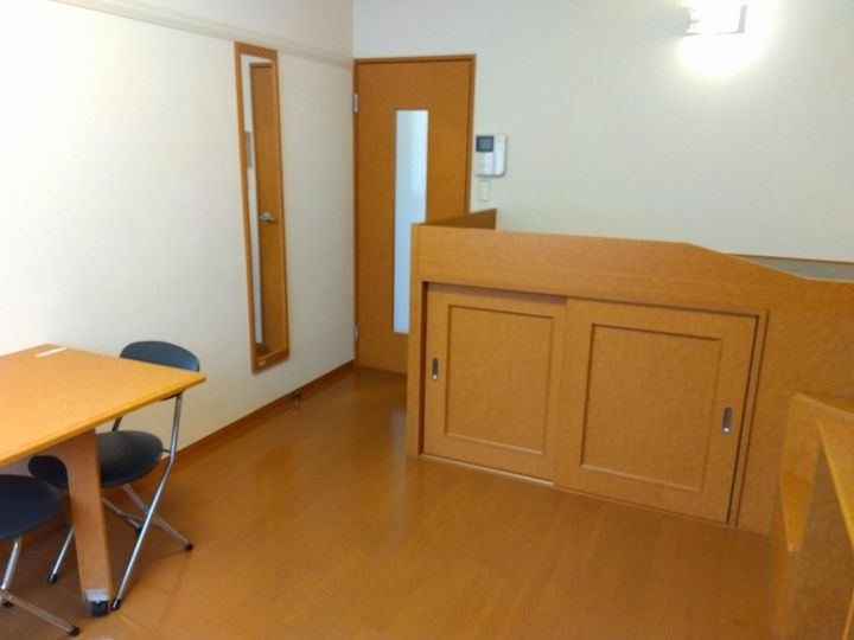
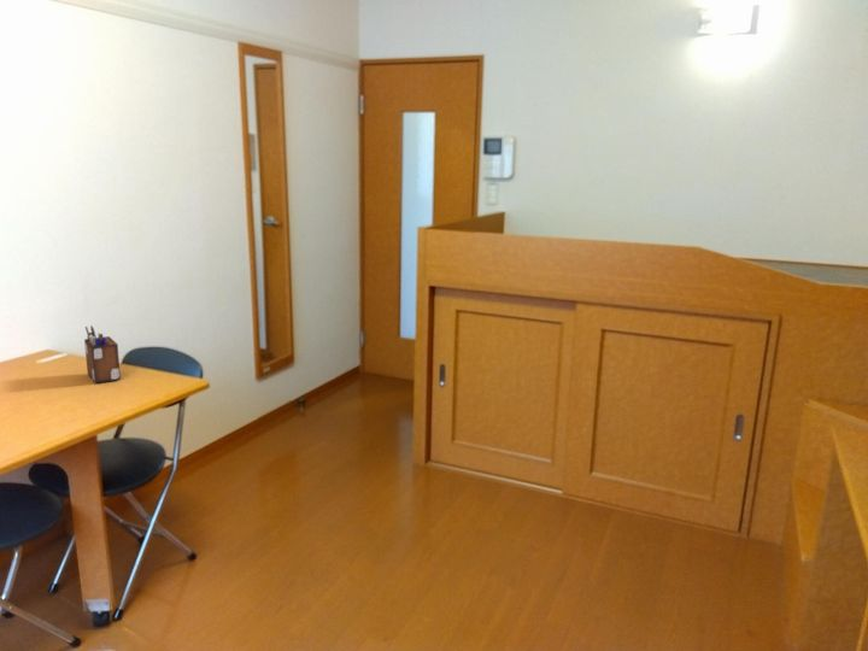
+ desk organizer [83,324,122,385]
